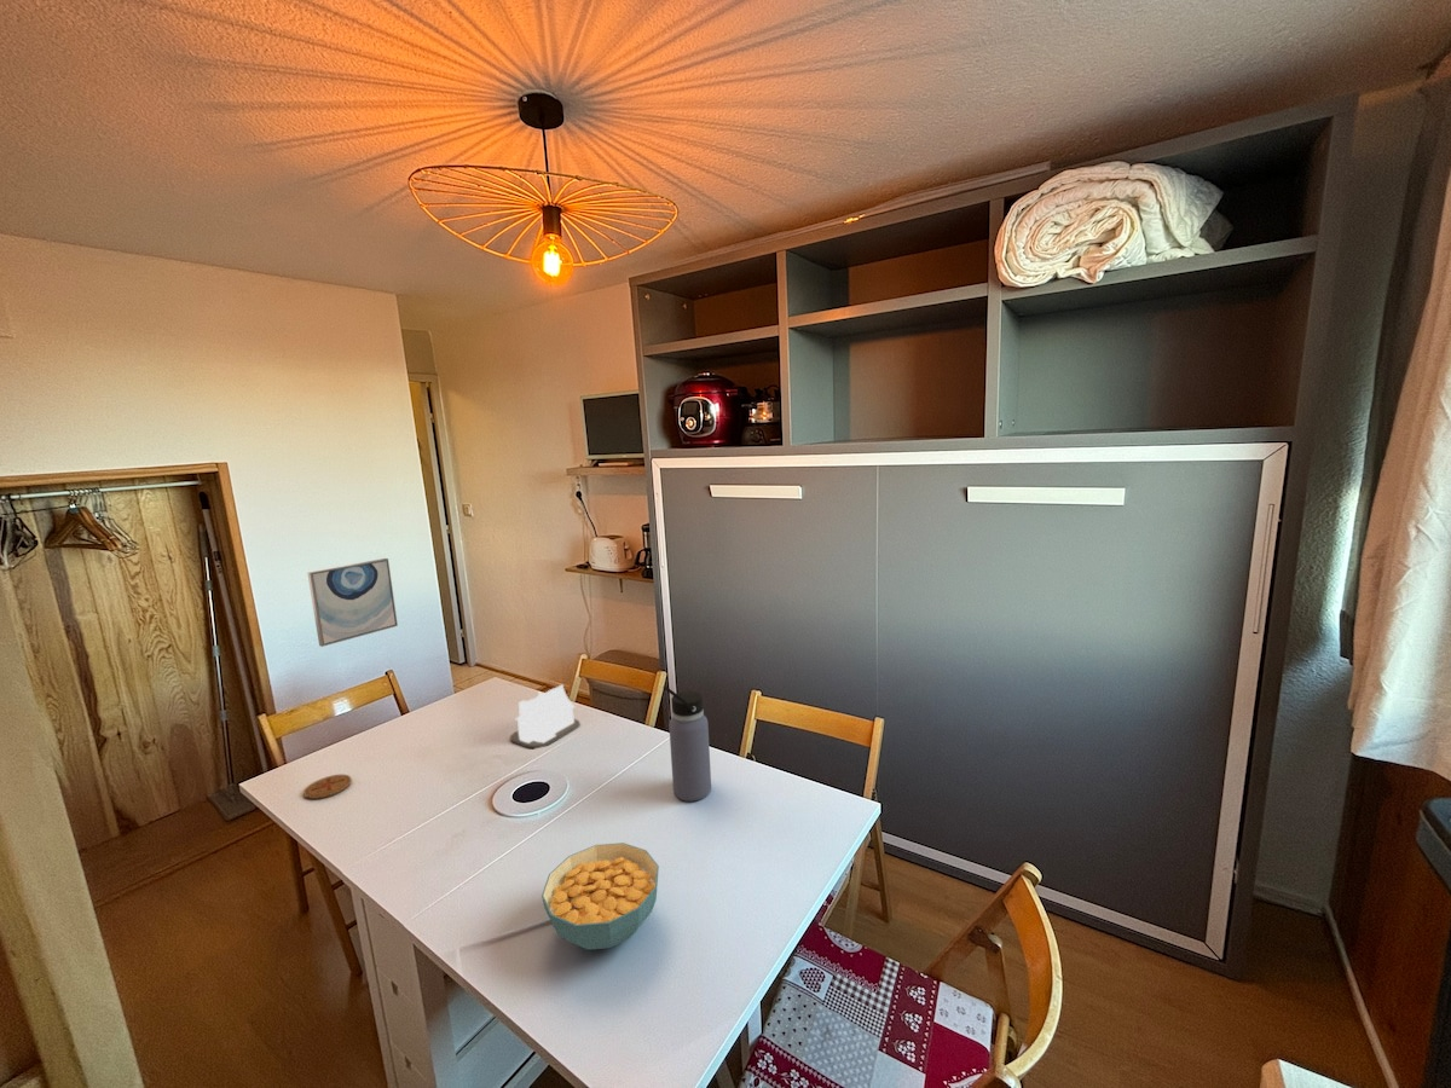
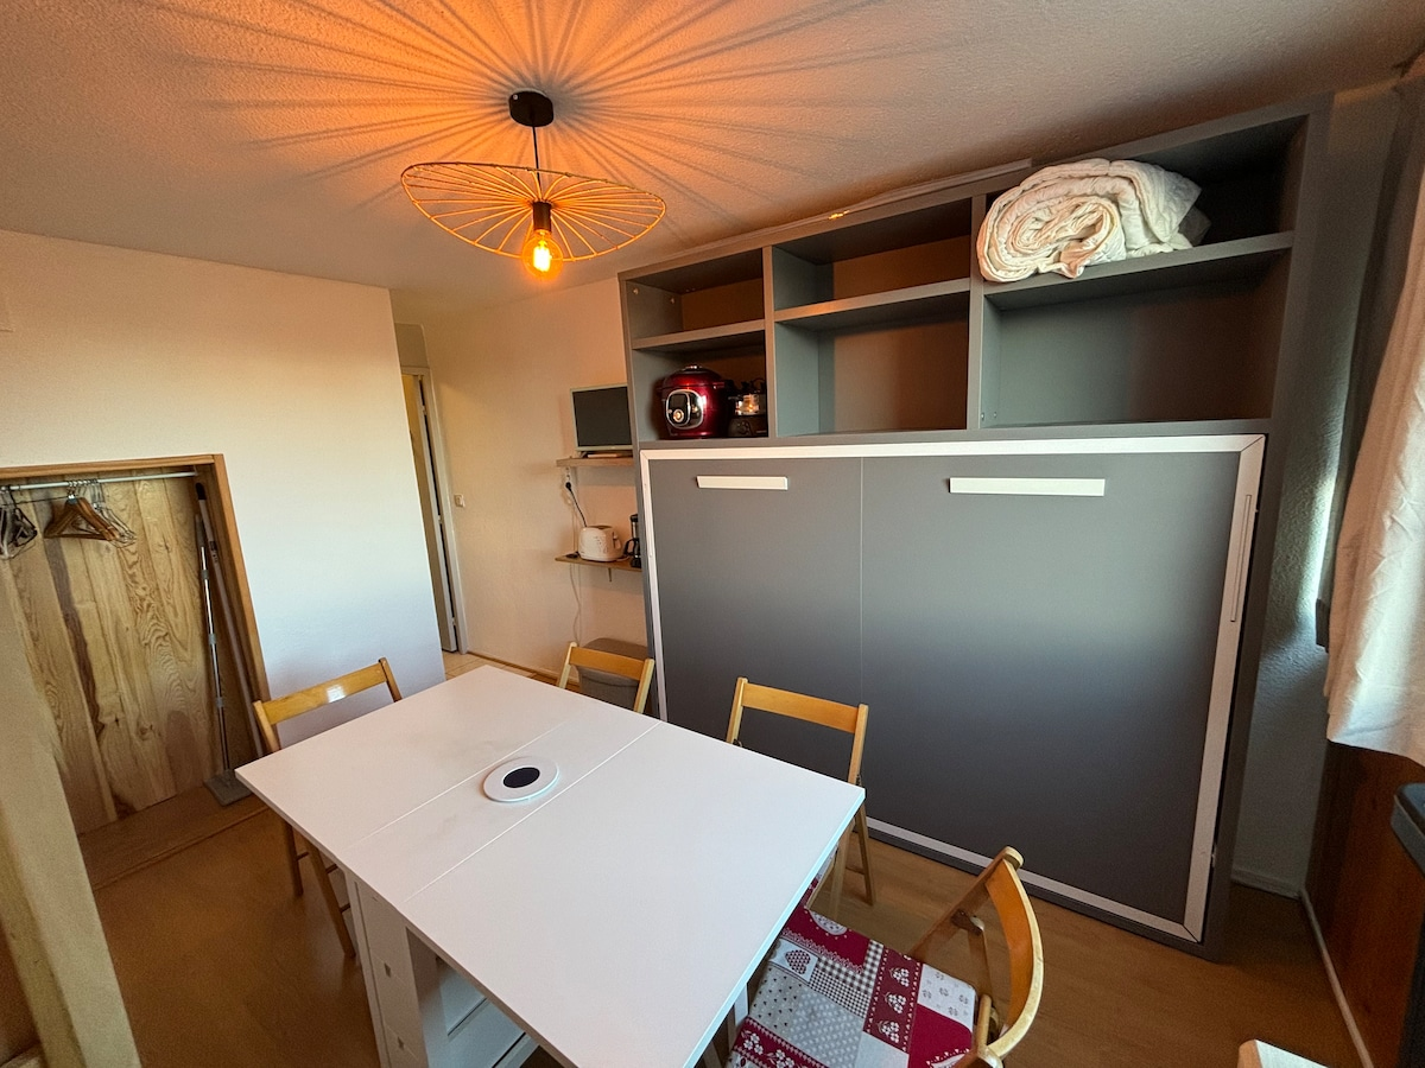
- coaster [302,774,353,800]
- water bottle [663,684,712,803]
- cereal bowl [540,841,660,951]
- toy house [509,683,580,751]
- wall art [306,557,399,648]
